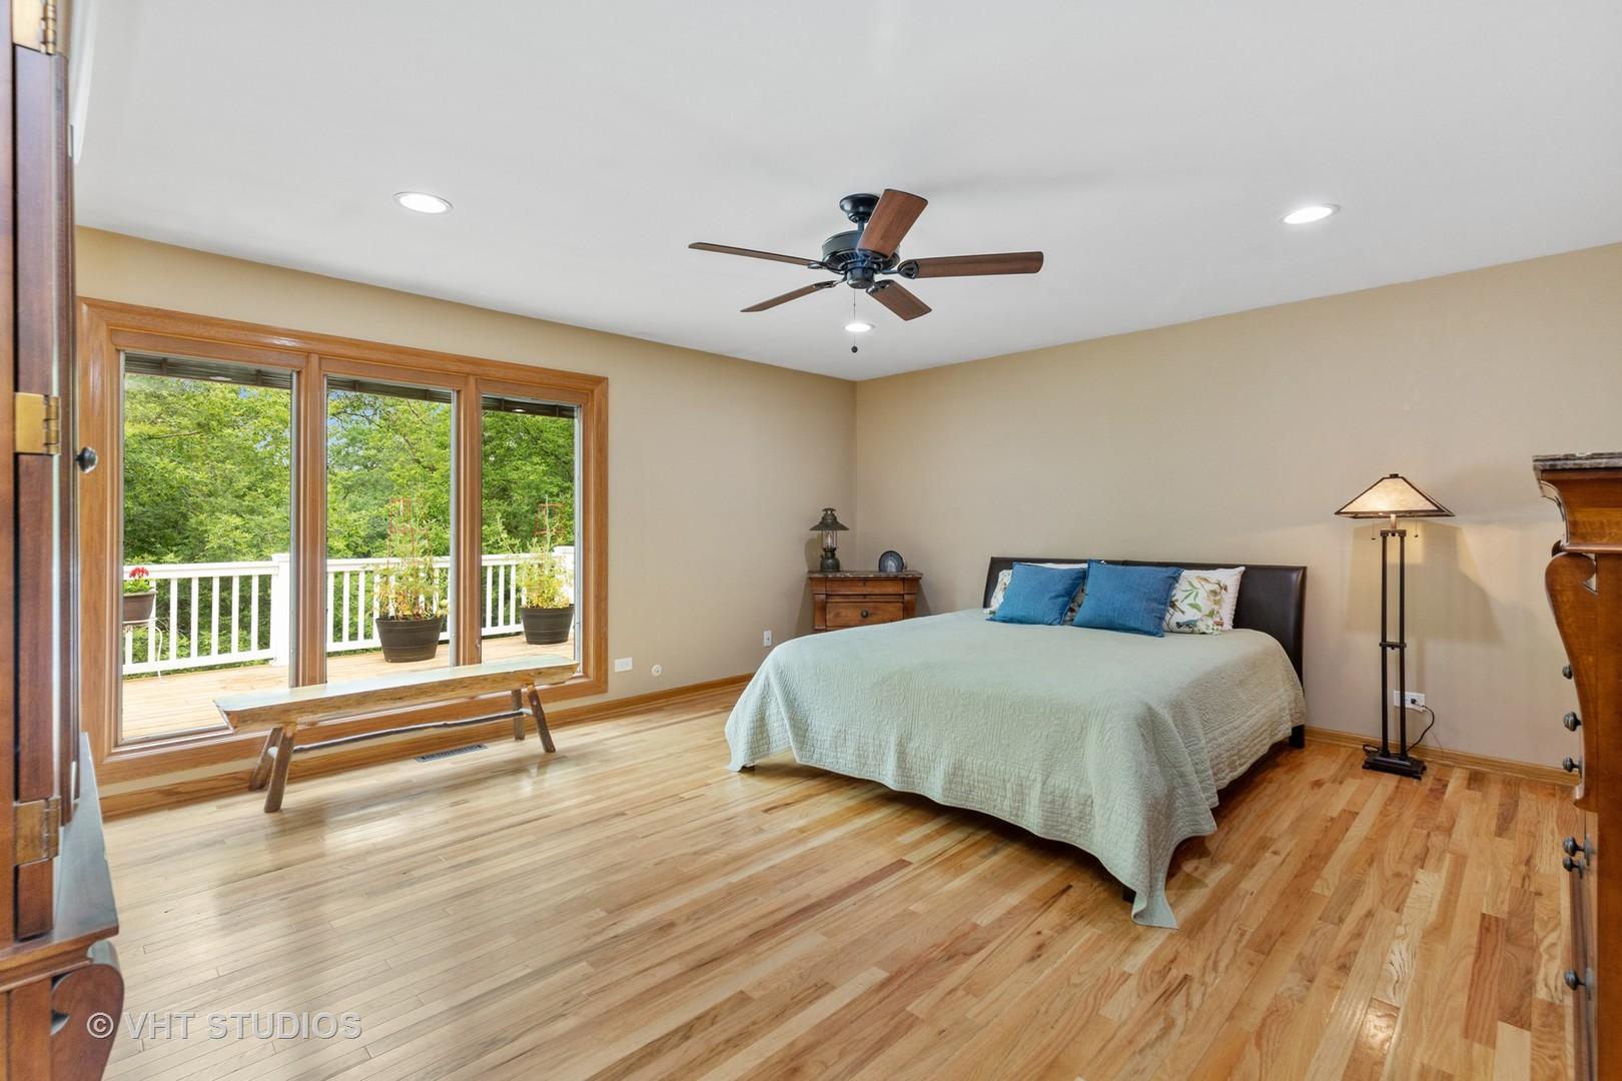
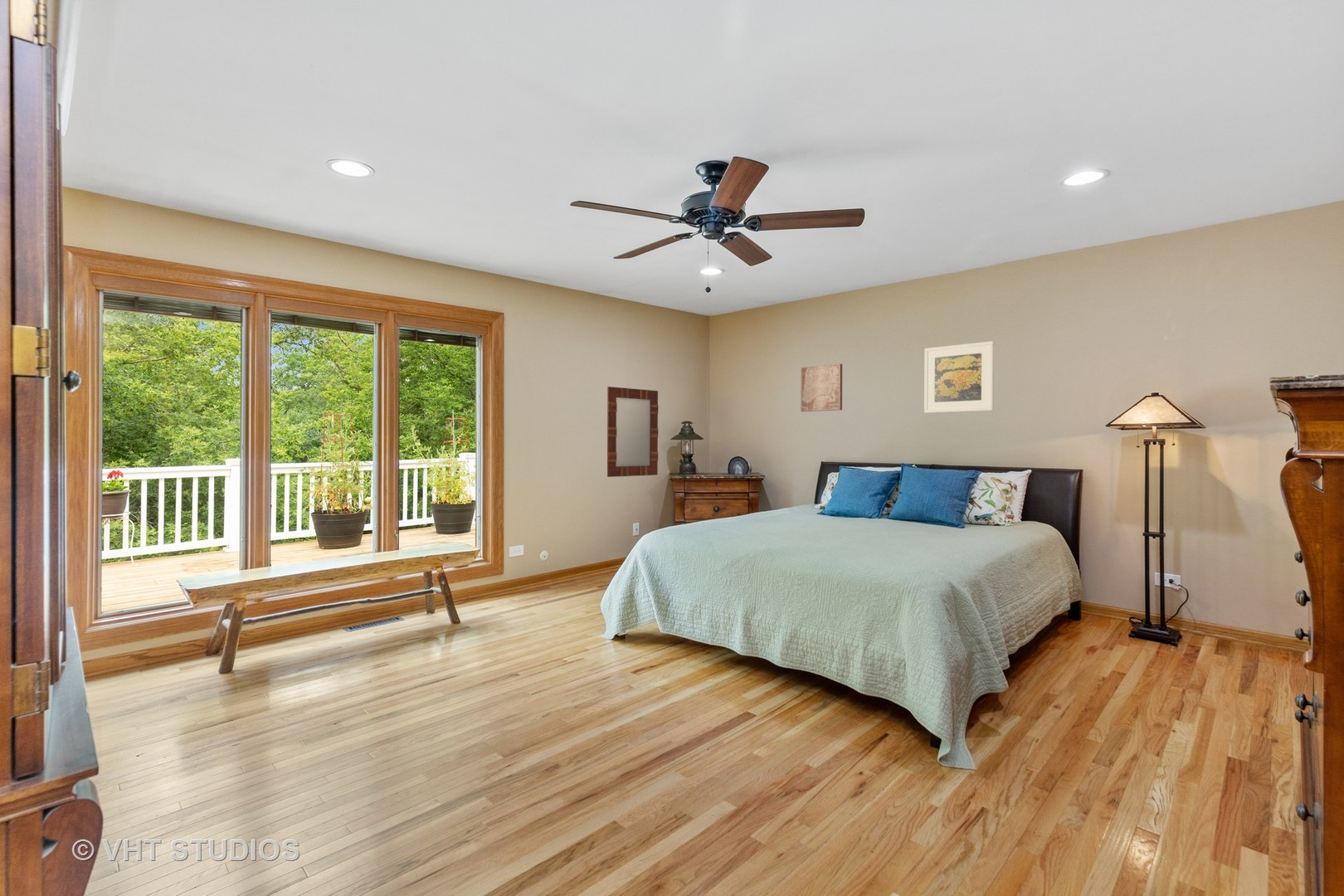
+ wall art [801,363,843,412]
+ home mirror [606,386,659,478]
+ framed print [923,340,995,414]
